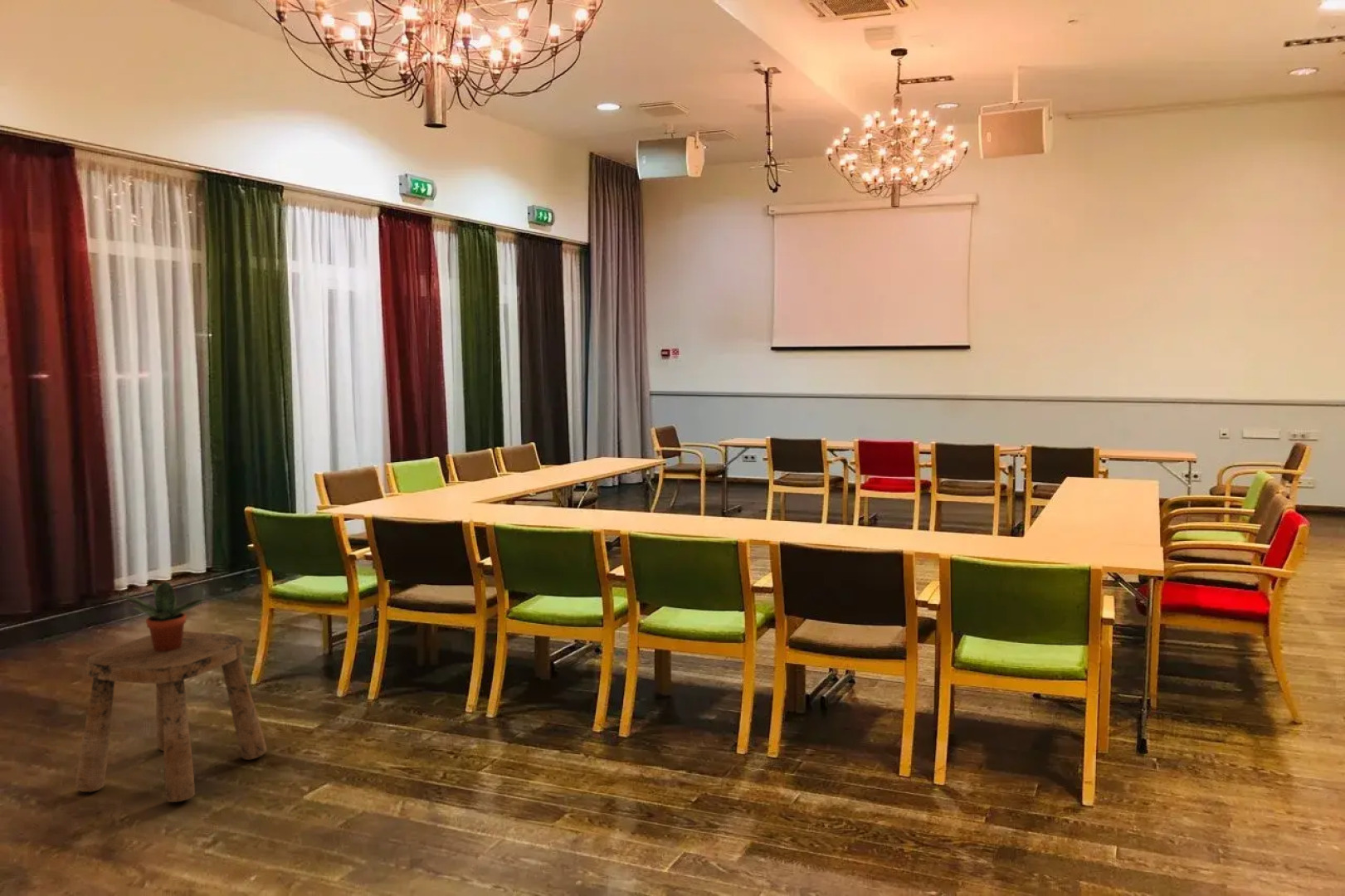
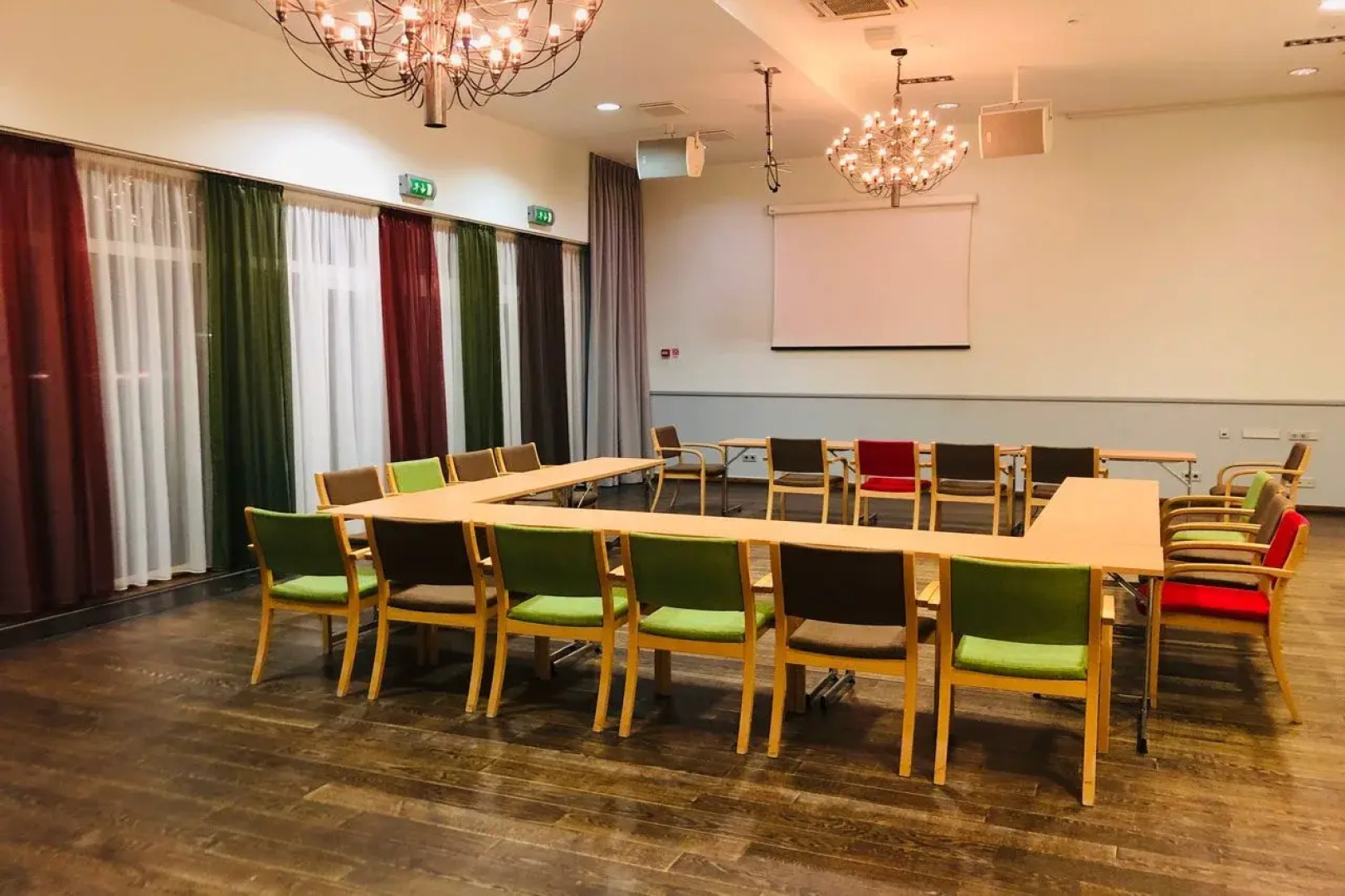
- potted plant [119,582,207,651]
- stool [75,631,268,803]
